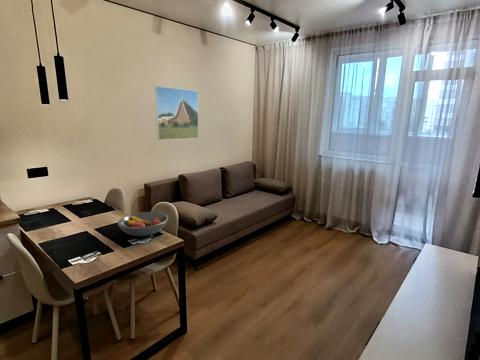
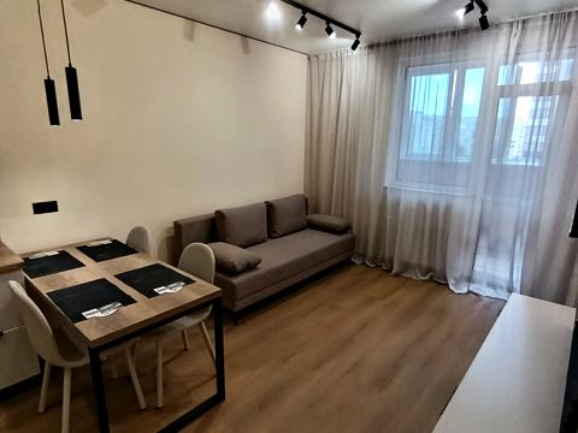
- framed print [154,85,200,141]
- fruit bowl [117,211,170,237]
